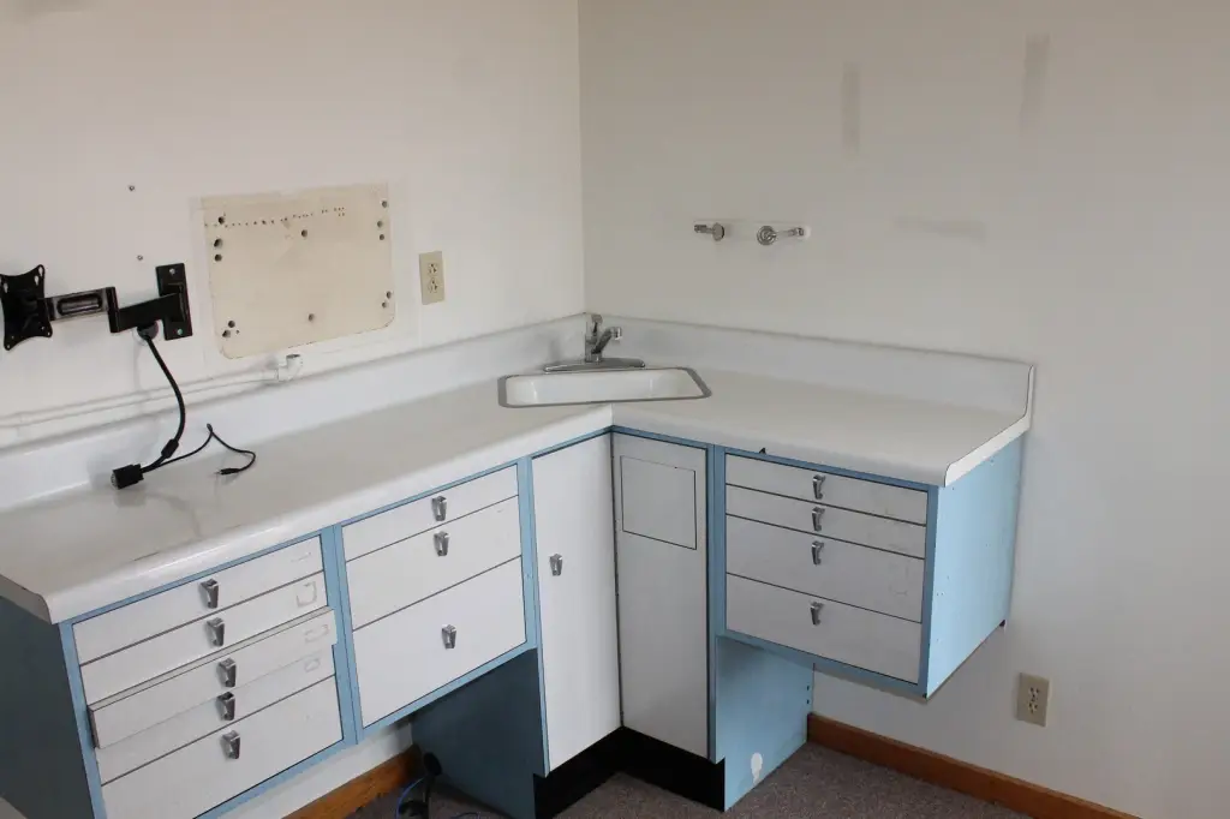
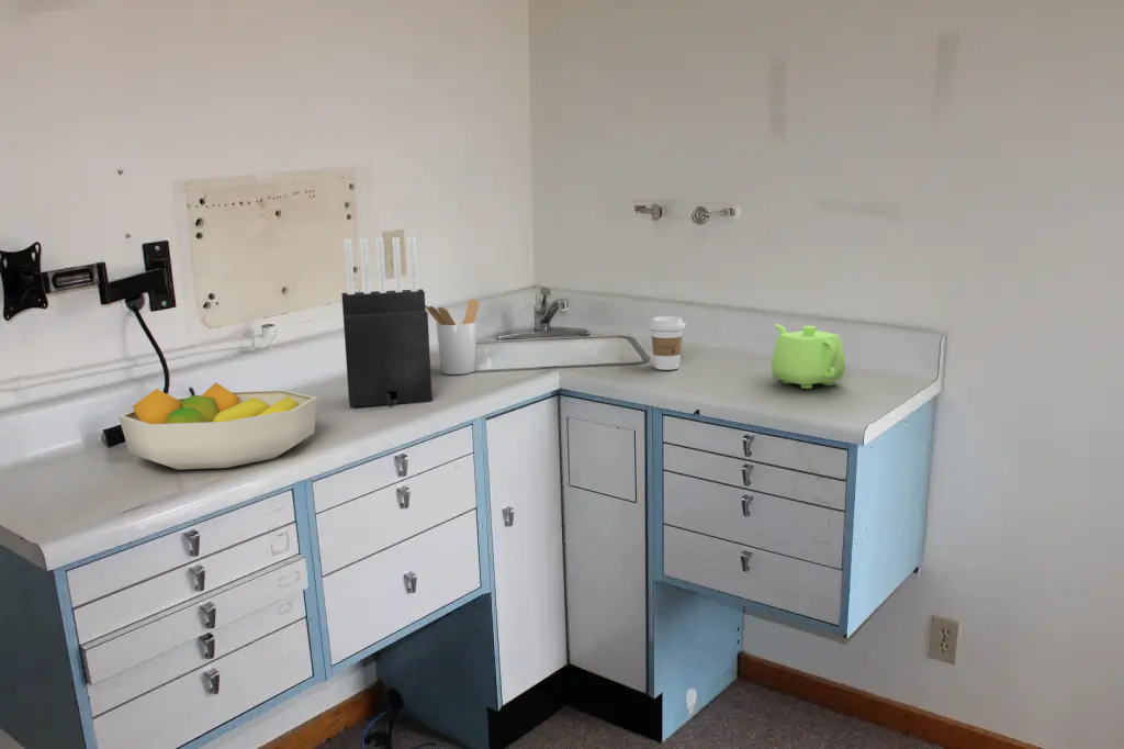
+ teapot [771,323,846,390]
+ knife block [340,236,434,407]
+ utensil holder [425,298,481,376]
+ fruit bowl [117,382,318,470]
+ coffee cup [648,315,686,371]
